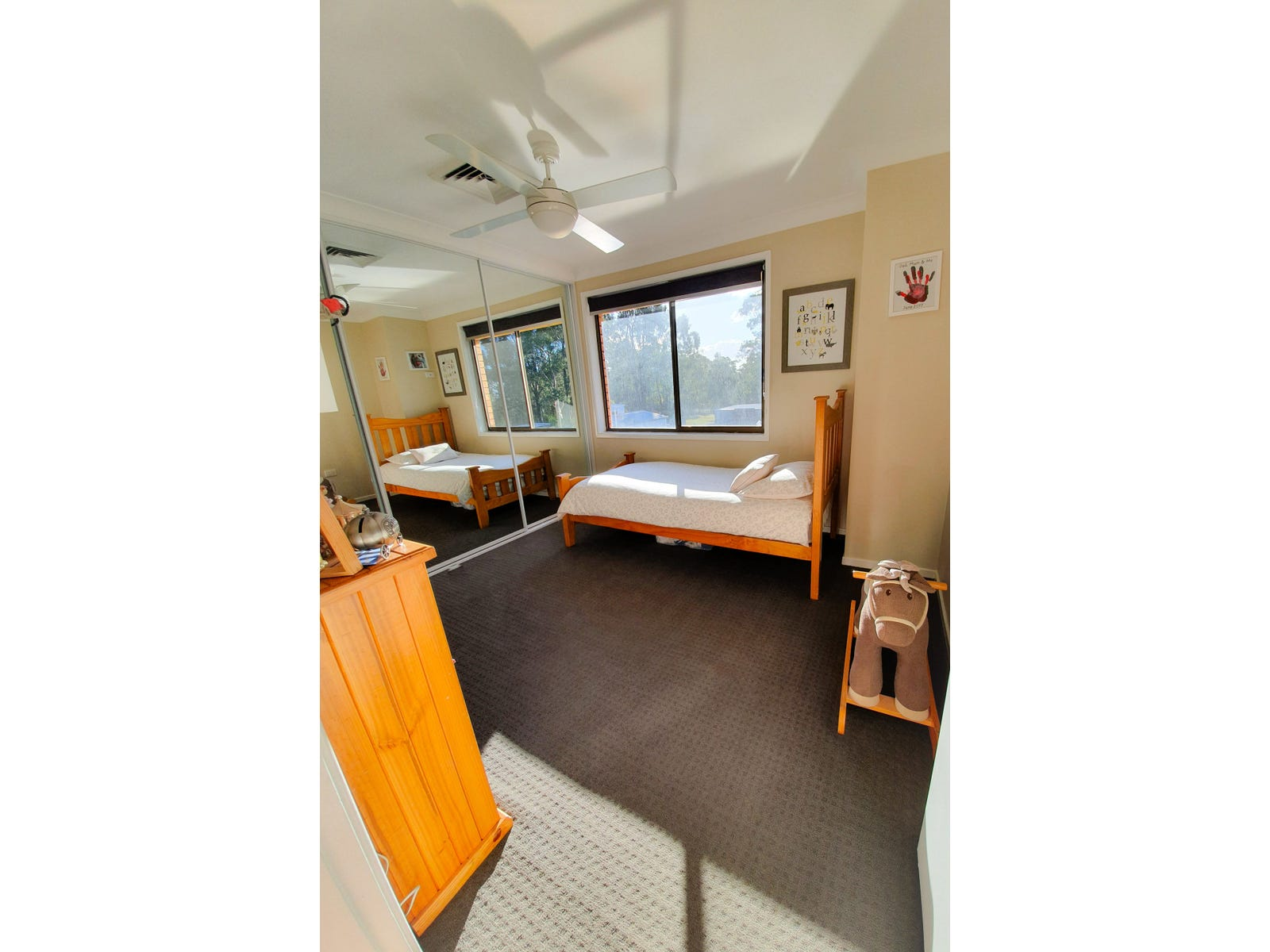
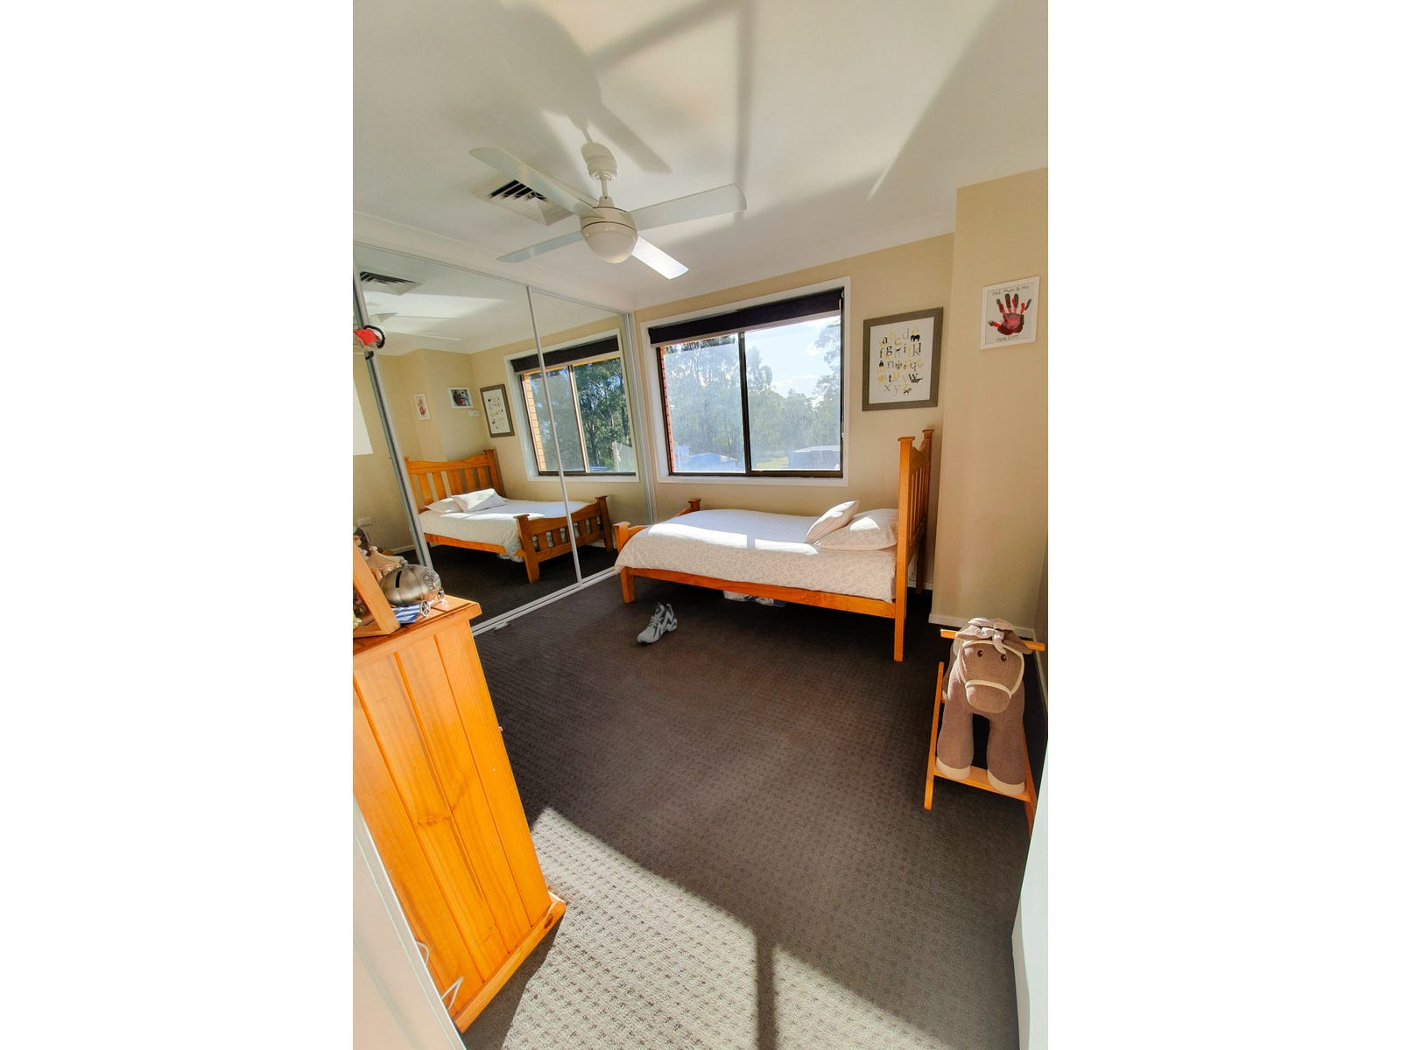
+ sneaker [637,602,677,644]
